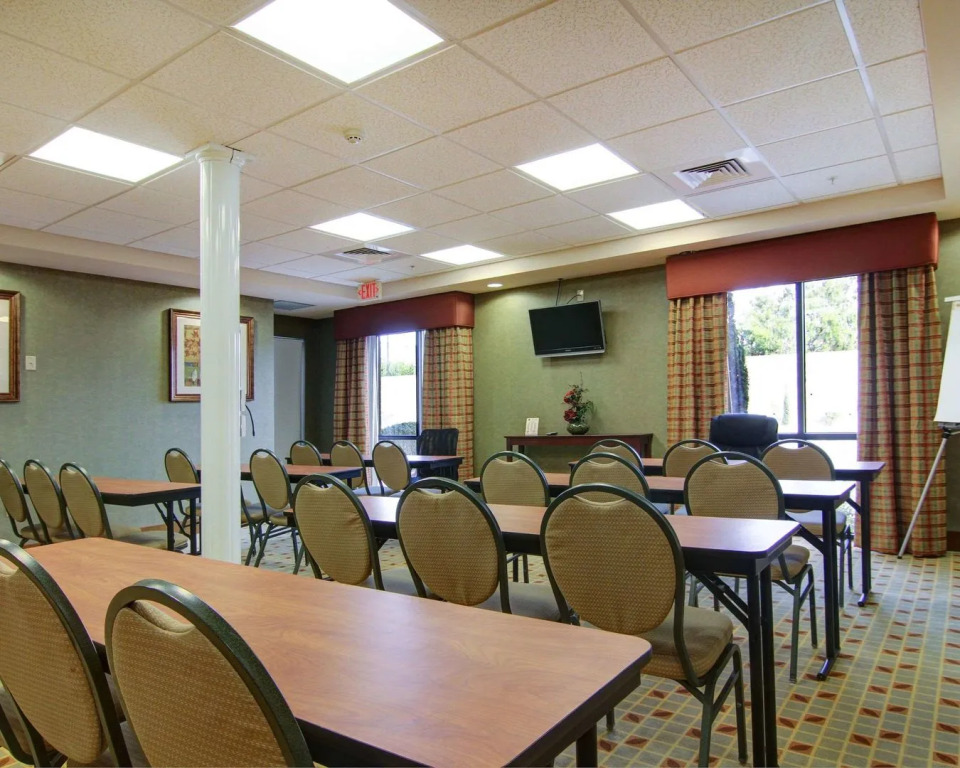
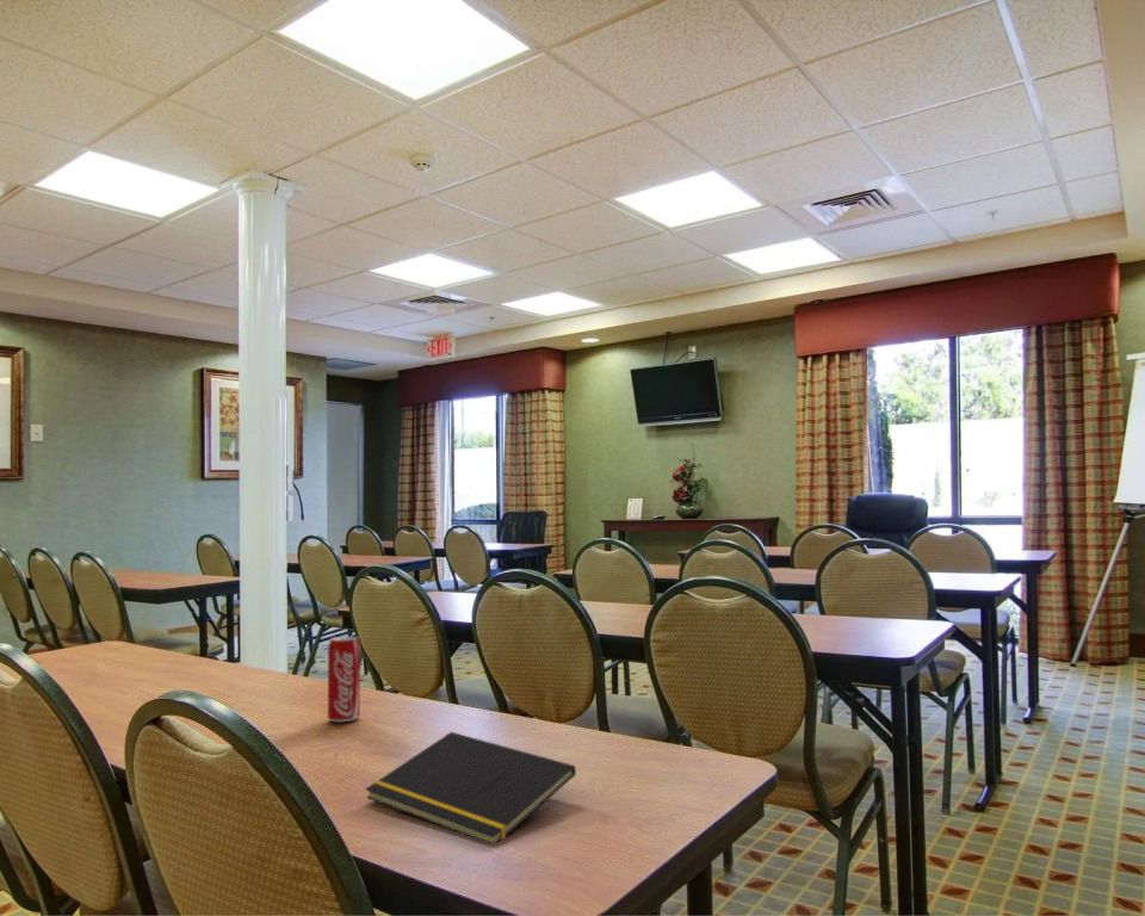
+ notepad [364,731,577,844]
+ beverage can [327,635,361,723]
